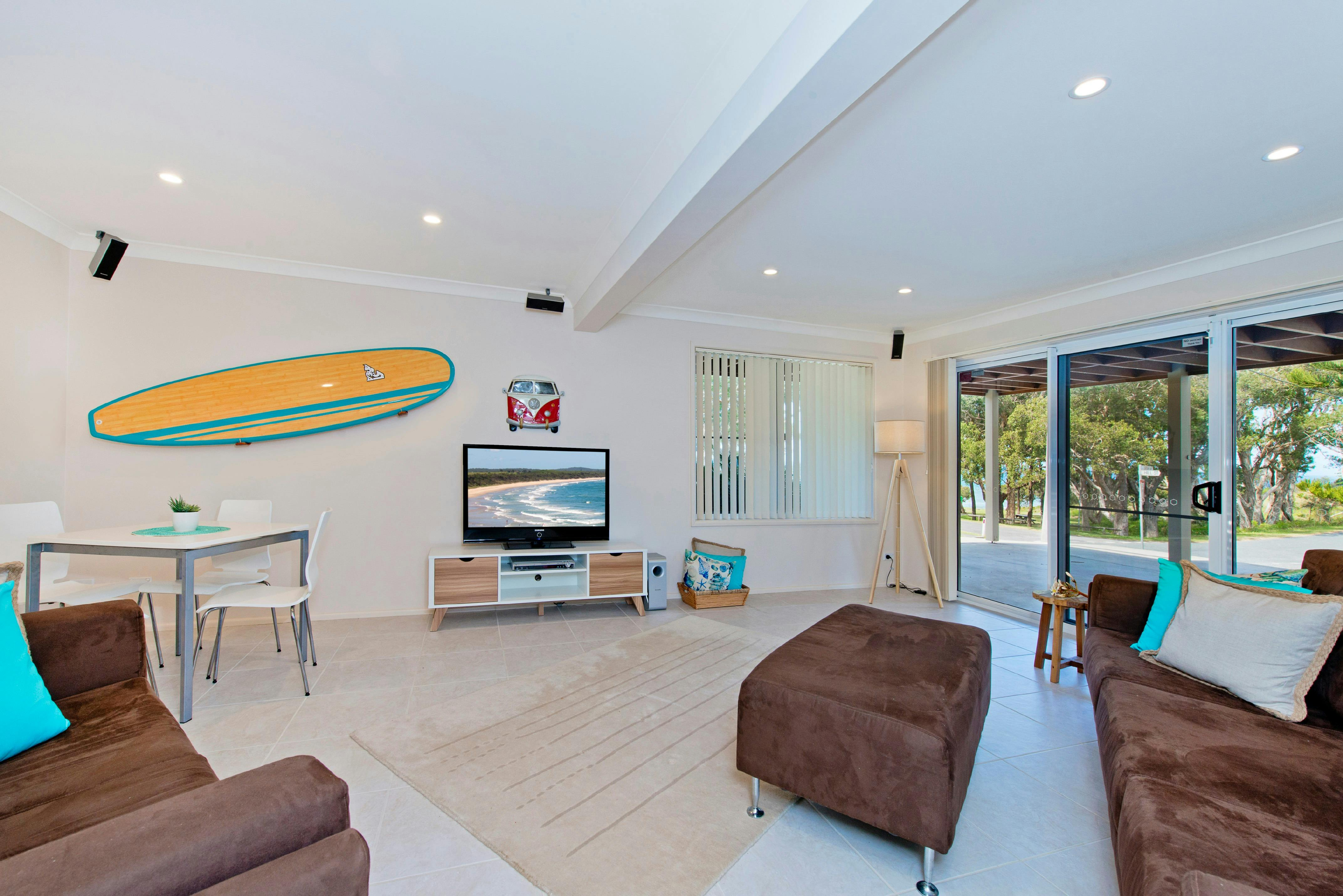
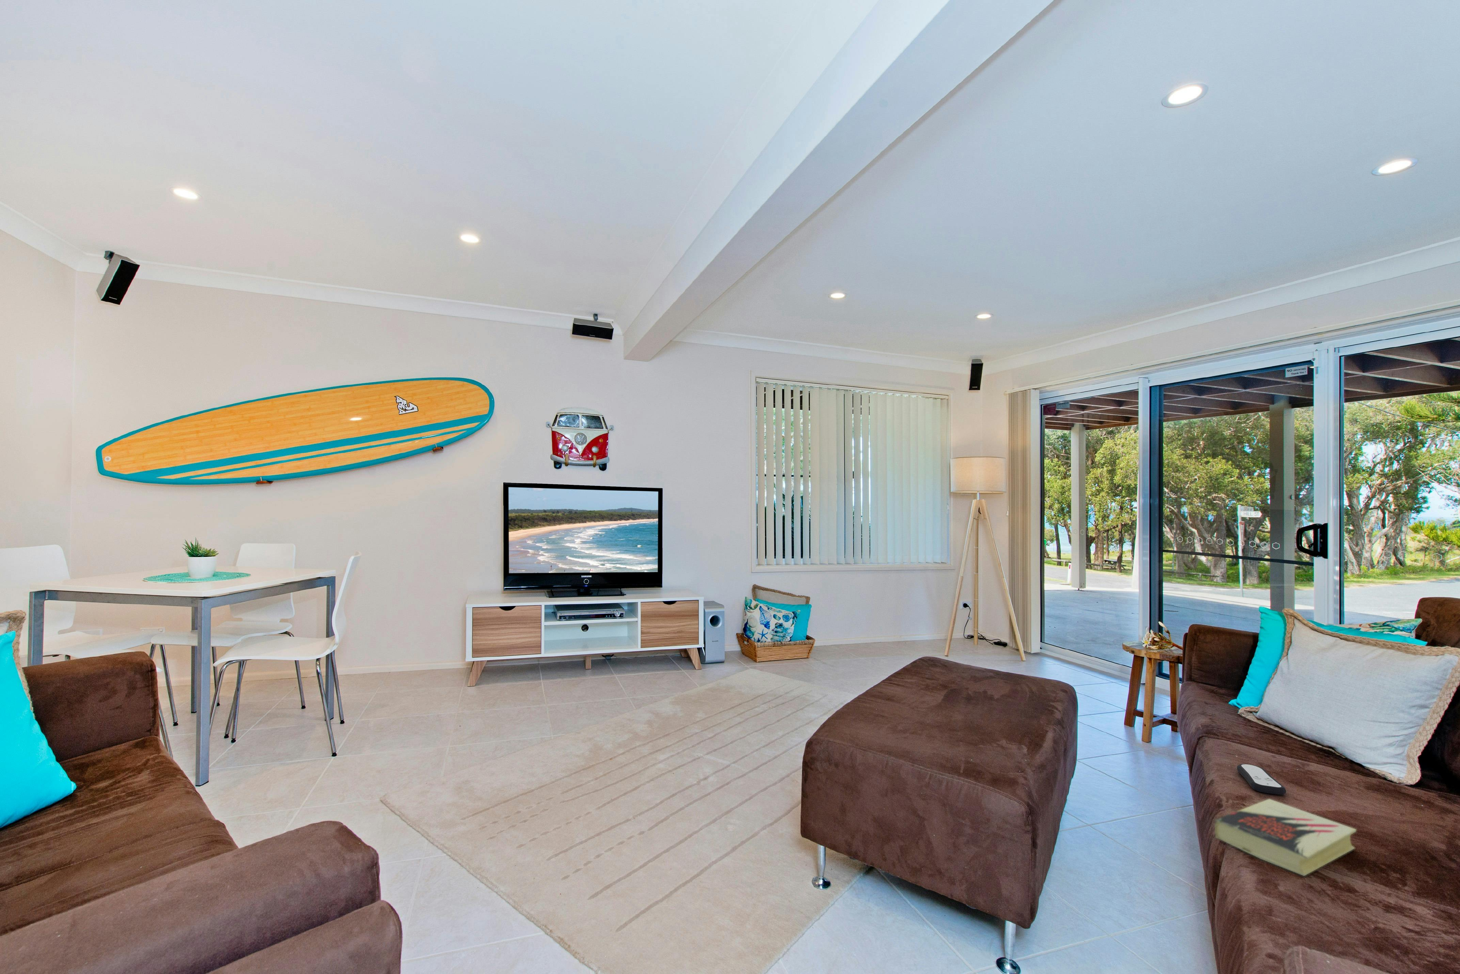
+ remote control [1236,763,1286,795]
+ book [1214,798,1357,876]
